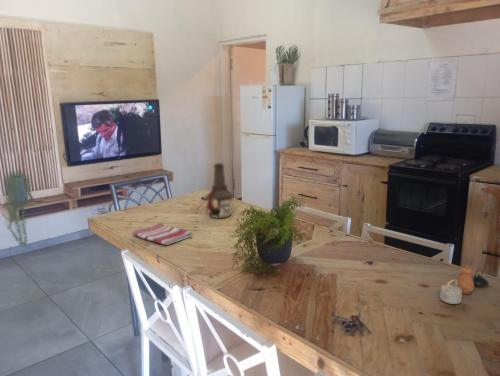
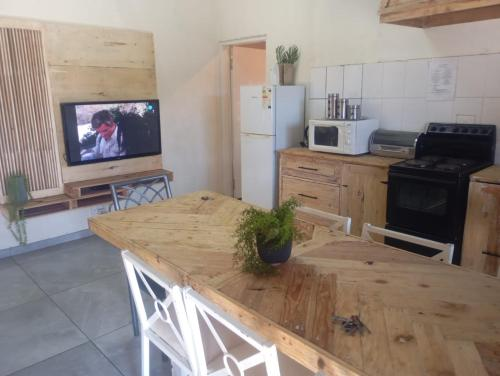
- bottle [205,162,234,219]
- dish towel [131,222,193,246]
- teapot [439,264,490,305]
